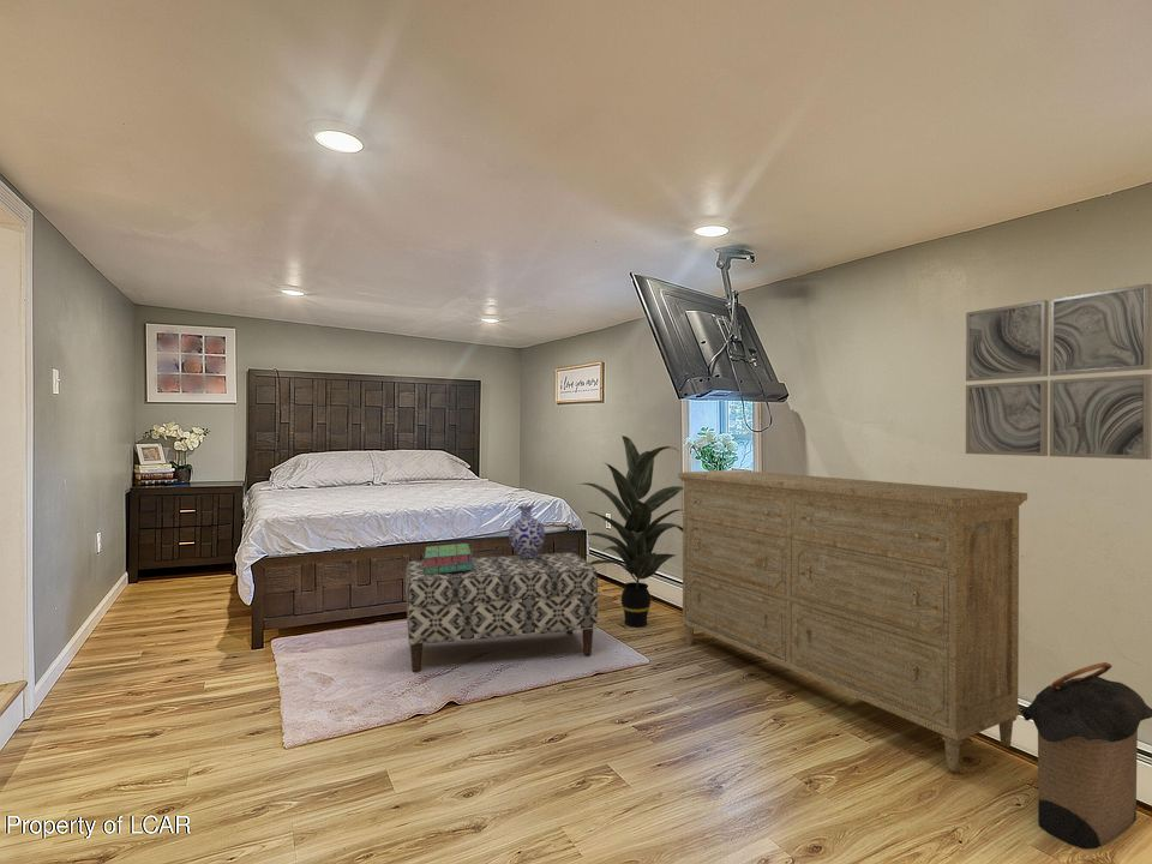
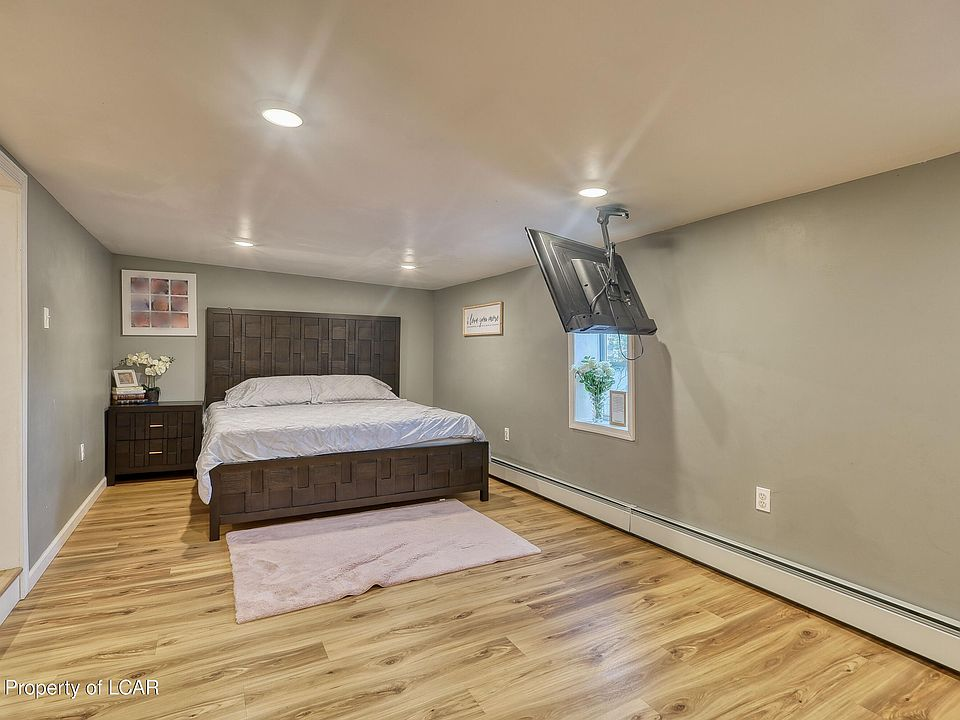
- stack of books [422,542,474,575]
- vase [508,504,546,558]
- laundry hamper [1020,661,1152,850]
- dresser [677,469,1028,773]
- indoor plant [578,434,683,628]
- bench [404,552,599,673]
- wall art [965,282,1152,461]
